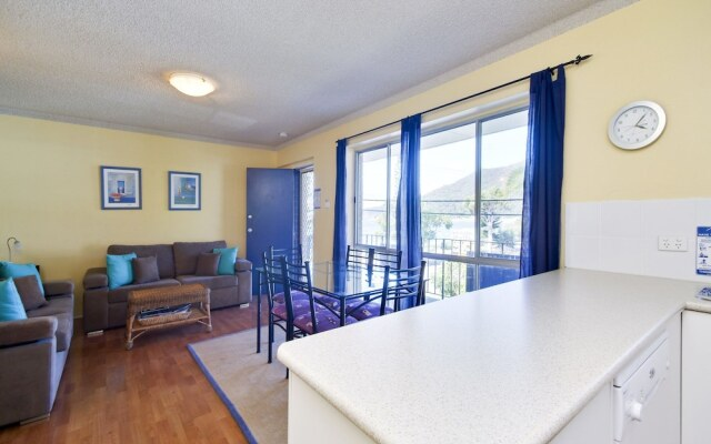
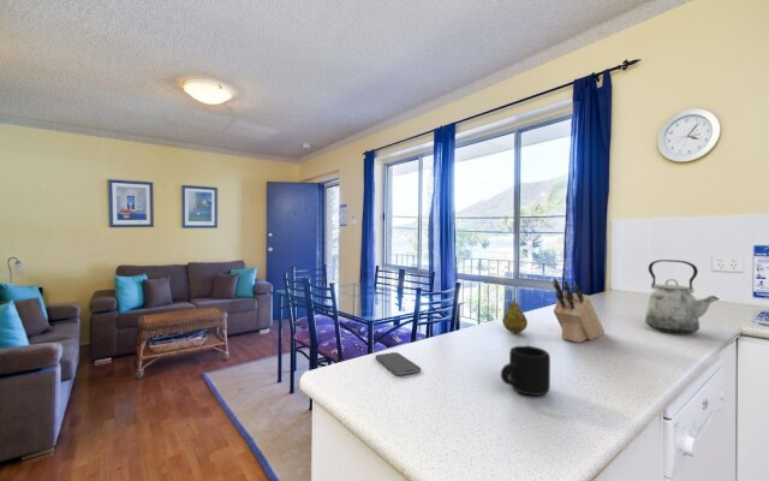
+ knife block [552,278,606,344]
+ fruit [501,297,529,334]
+ kettle [644,259,720,334]
+ mug [500,345,552,397]
+ smartphone [374,351,422,376]
